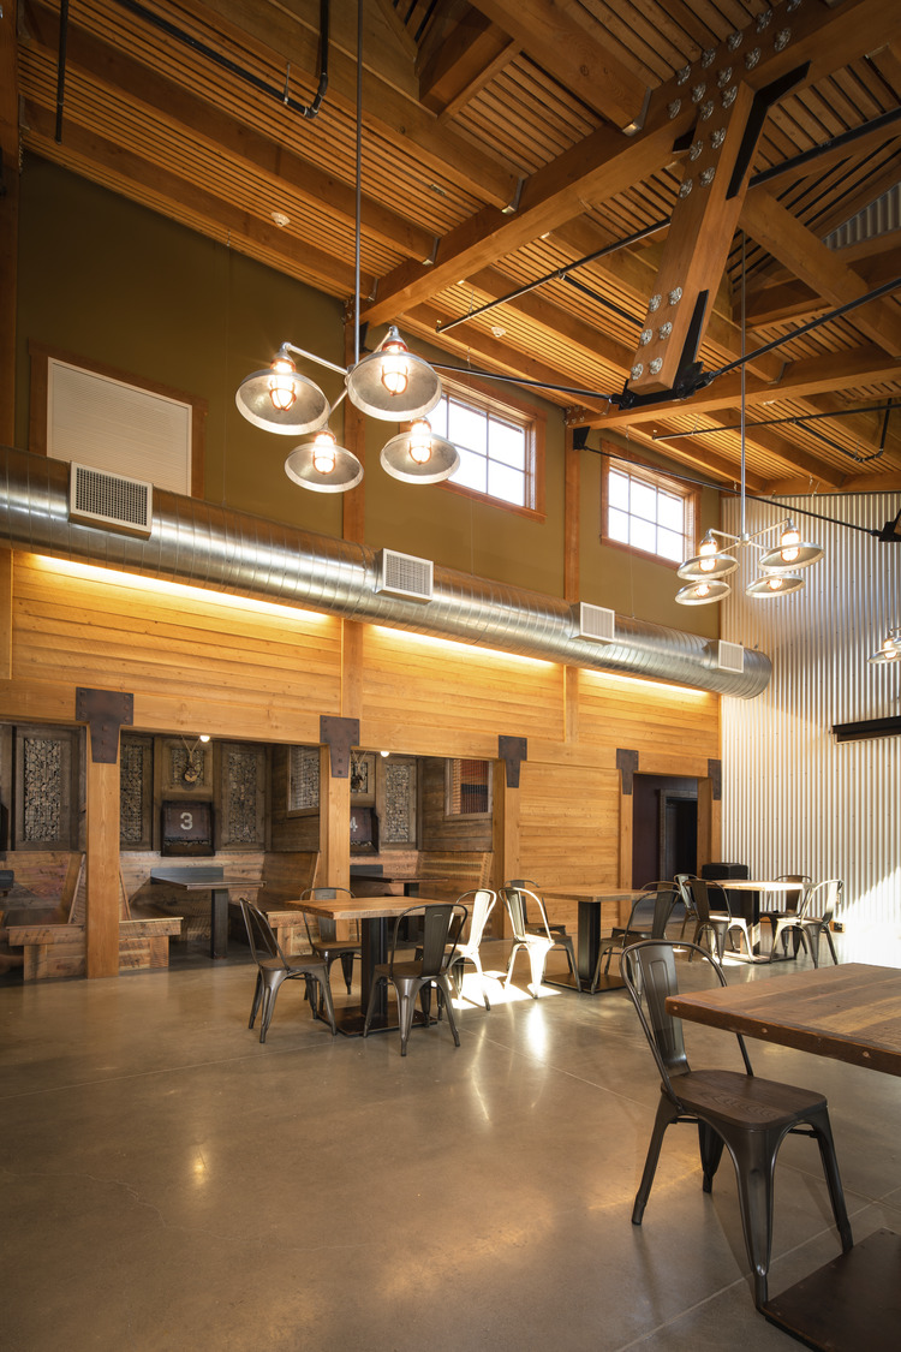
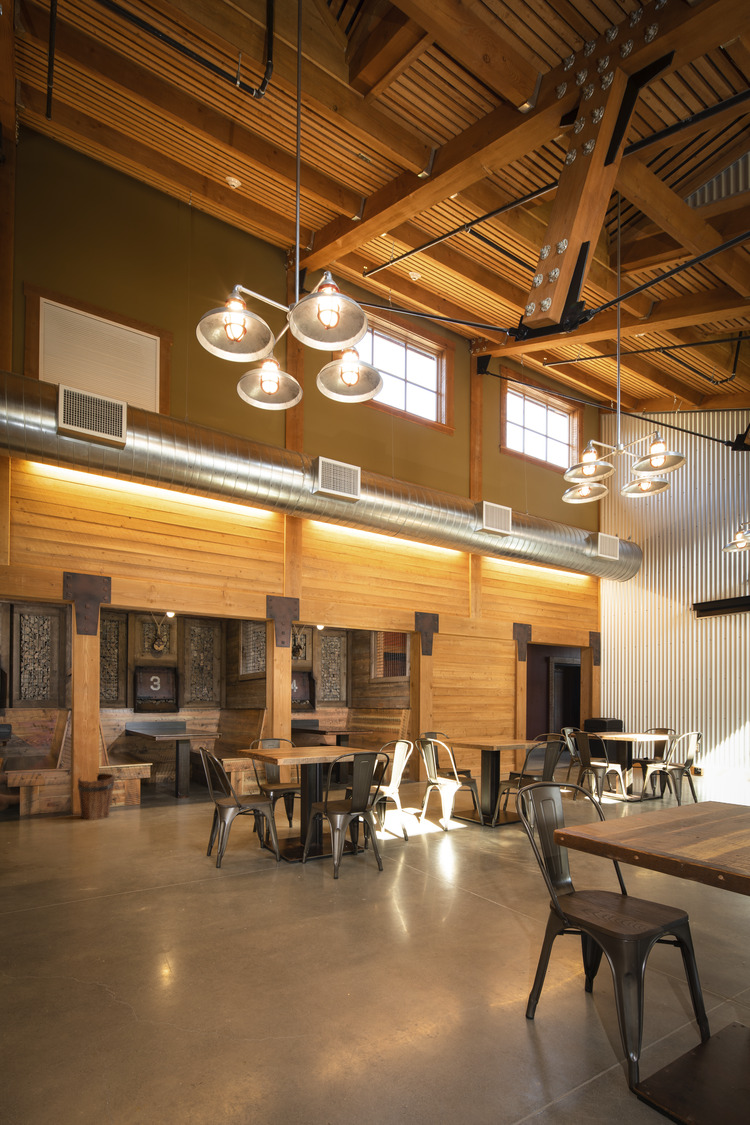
+ bucket [77,772,116,821]
